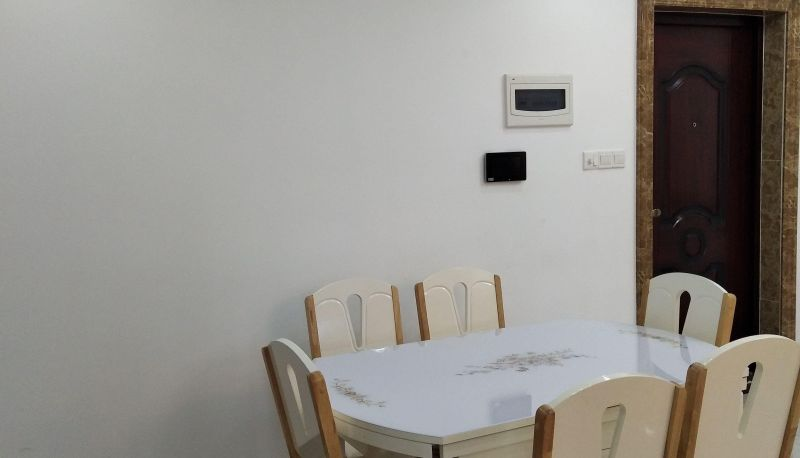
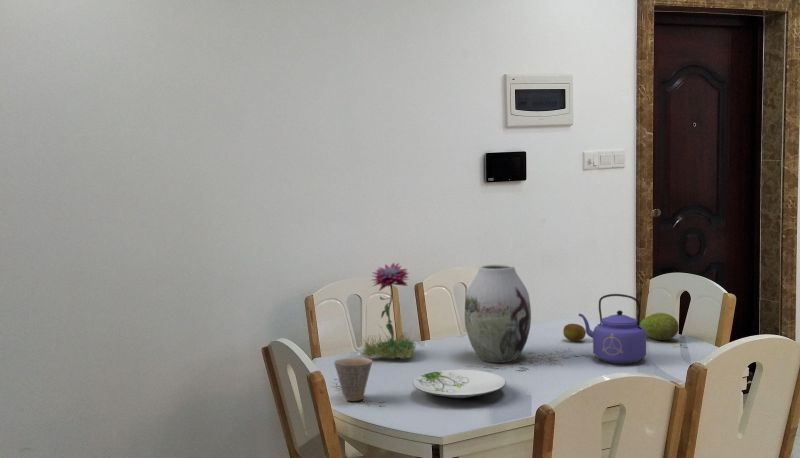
+ flower [360,262,419,361]
+ plate [412,369,507,400]
+ vase [464,263,532,364]
+ fruit [562,323,587,342]
+ kettle [578,293,647,365]
+ fruit [639,312,680,341]
+ cup [333,356,373,402]
